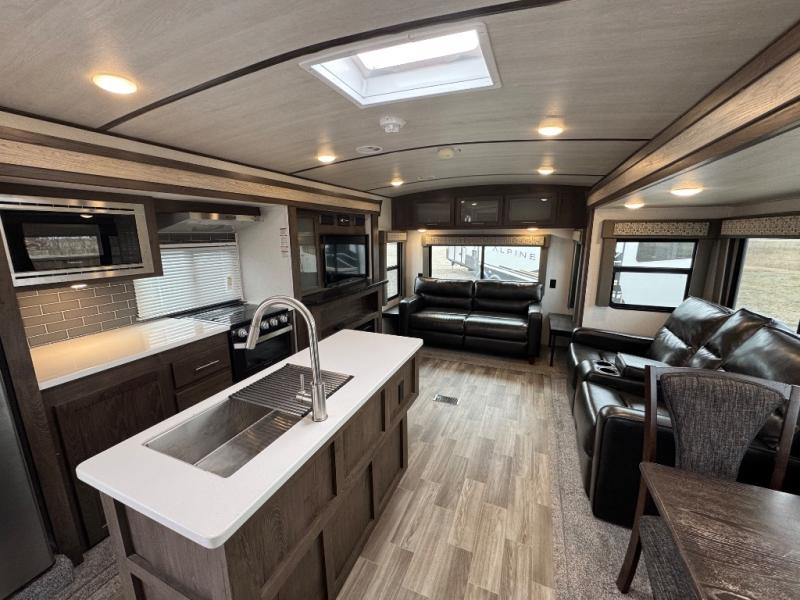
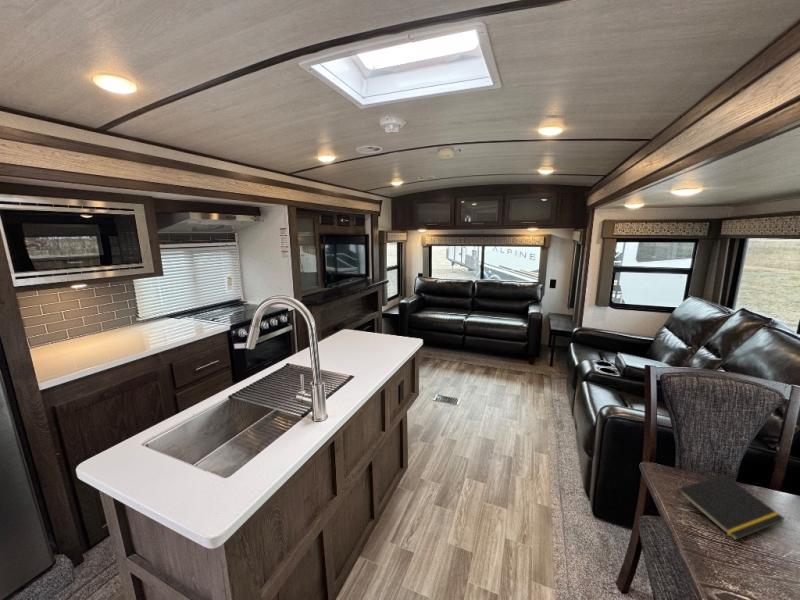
+ notepad [674,473,786,541]
